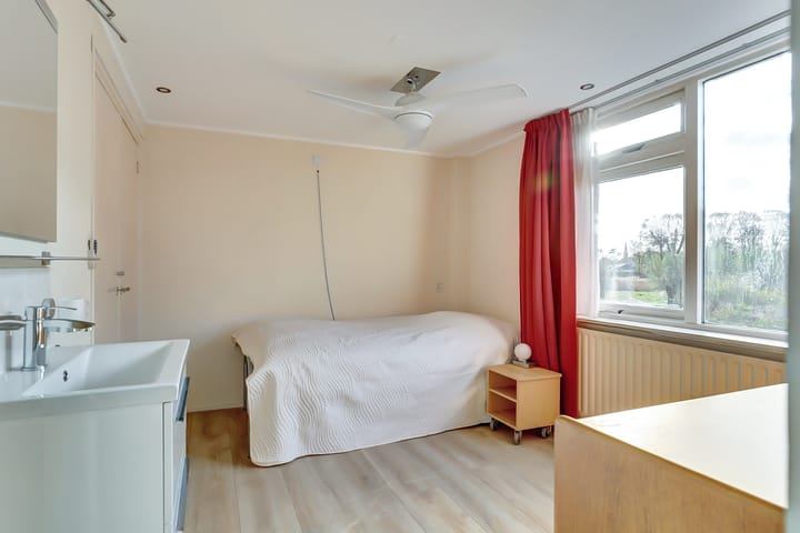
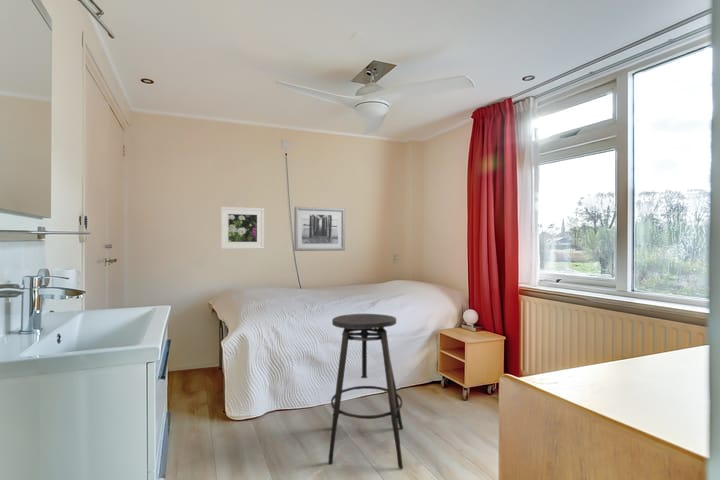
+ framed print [220,206,265,250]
+ wall art [293,206,346,252]
+ stool [327,313,404,470]
